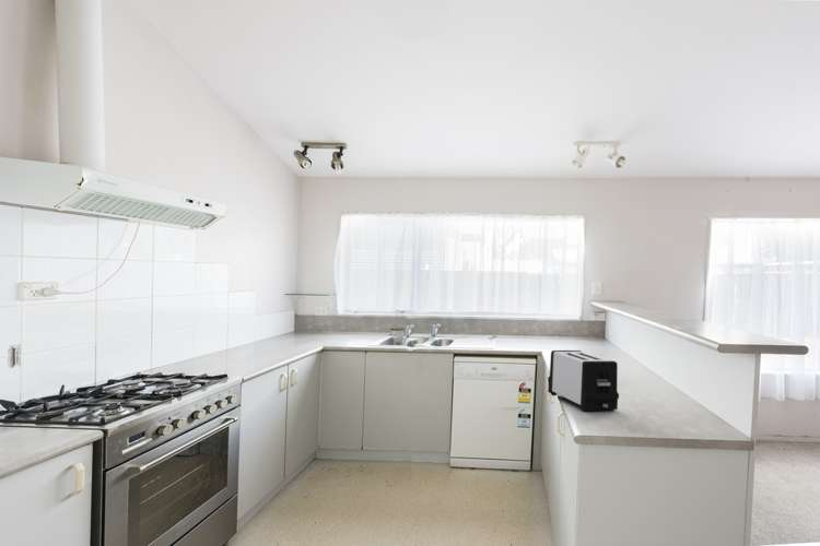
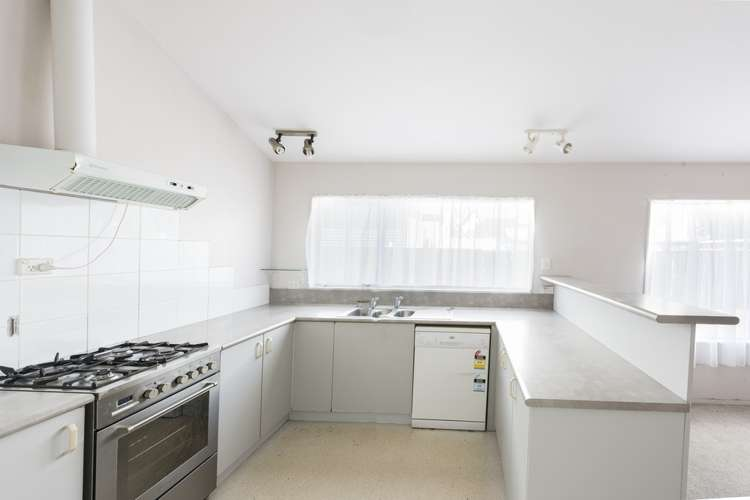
- toaster [547,349,620,413]
